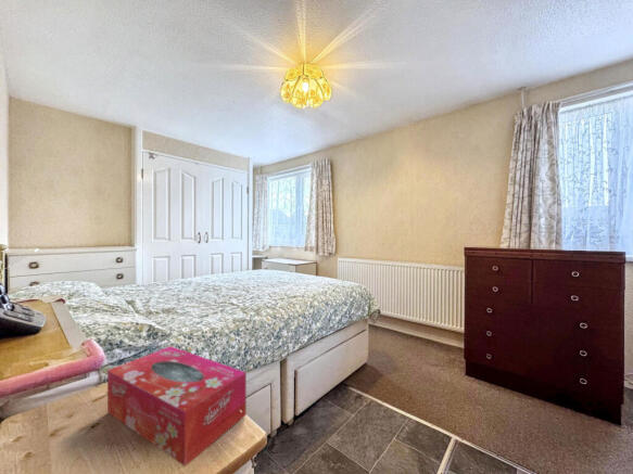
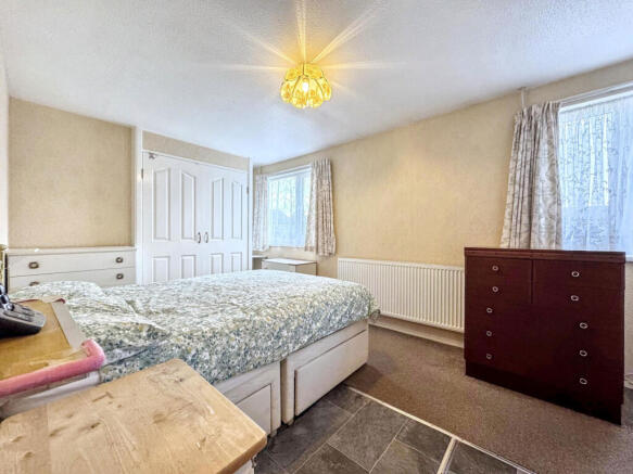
- tissue box [106,345,248,467]
